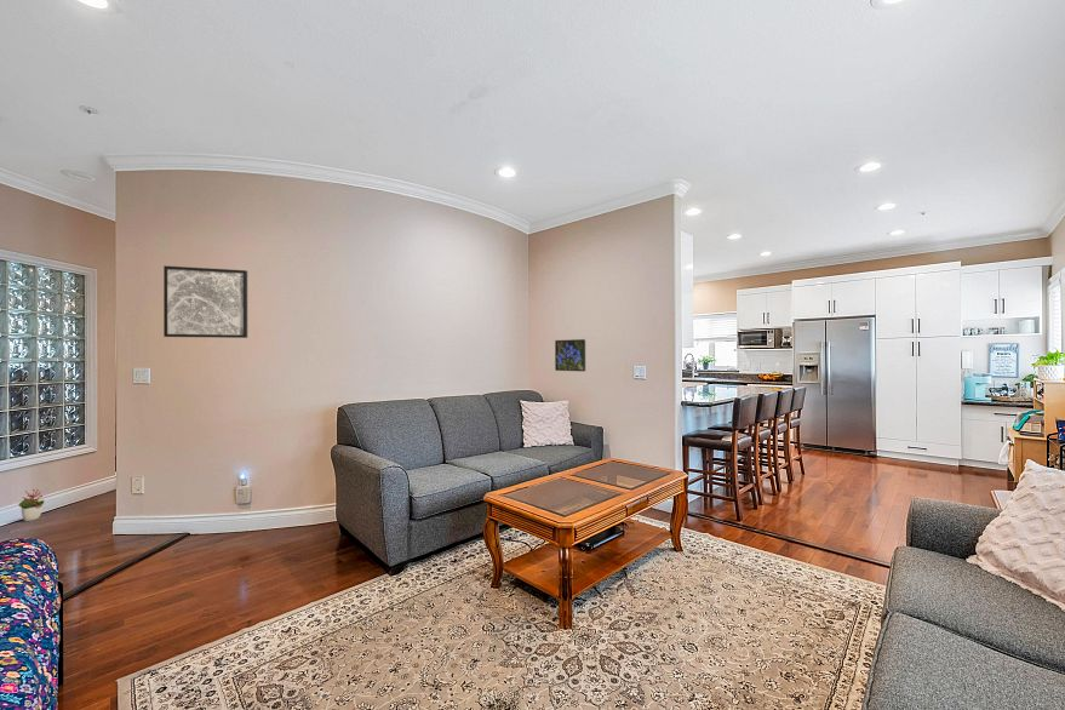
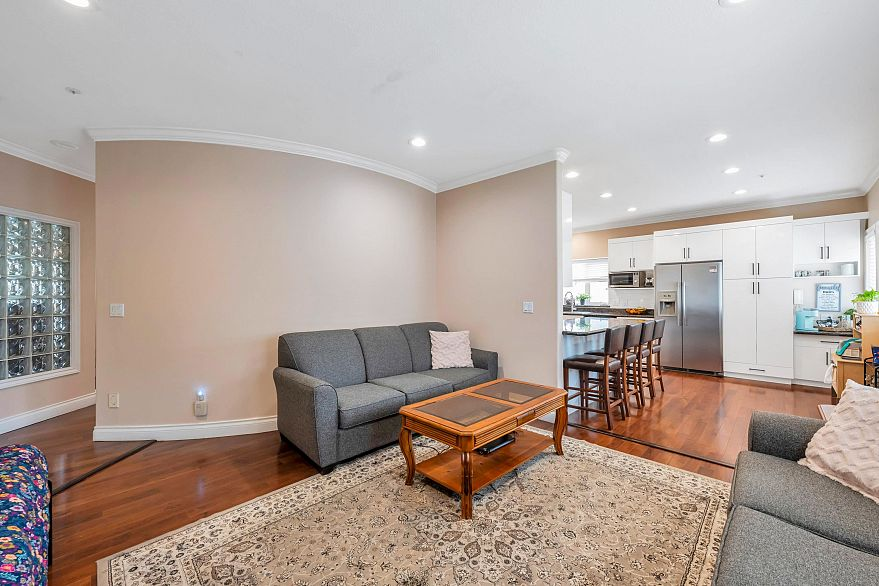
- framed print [554,338,586,372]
- decorative plant [17,488,45,522]
- wall art [162,265,248,339]
